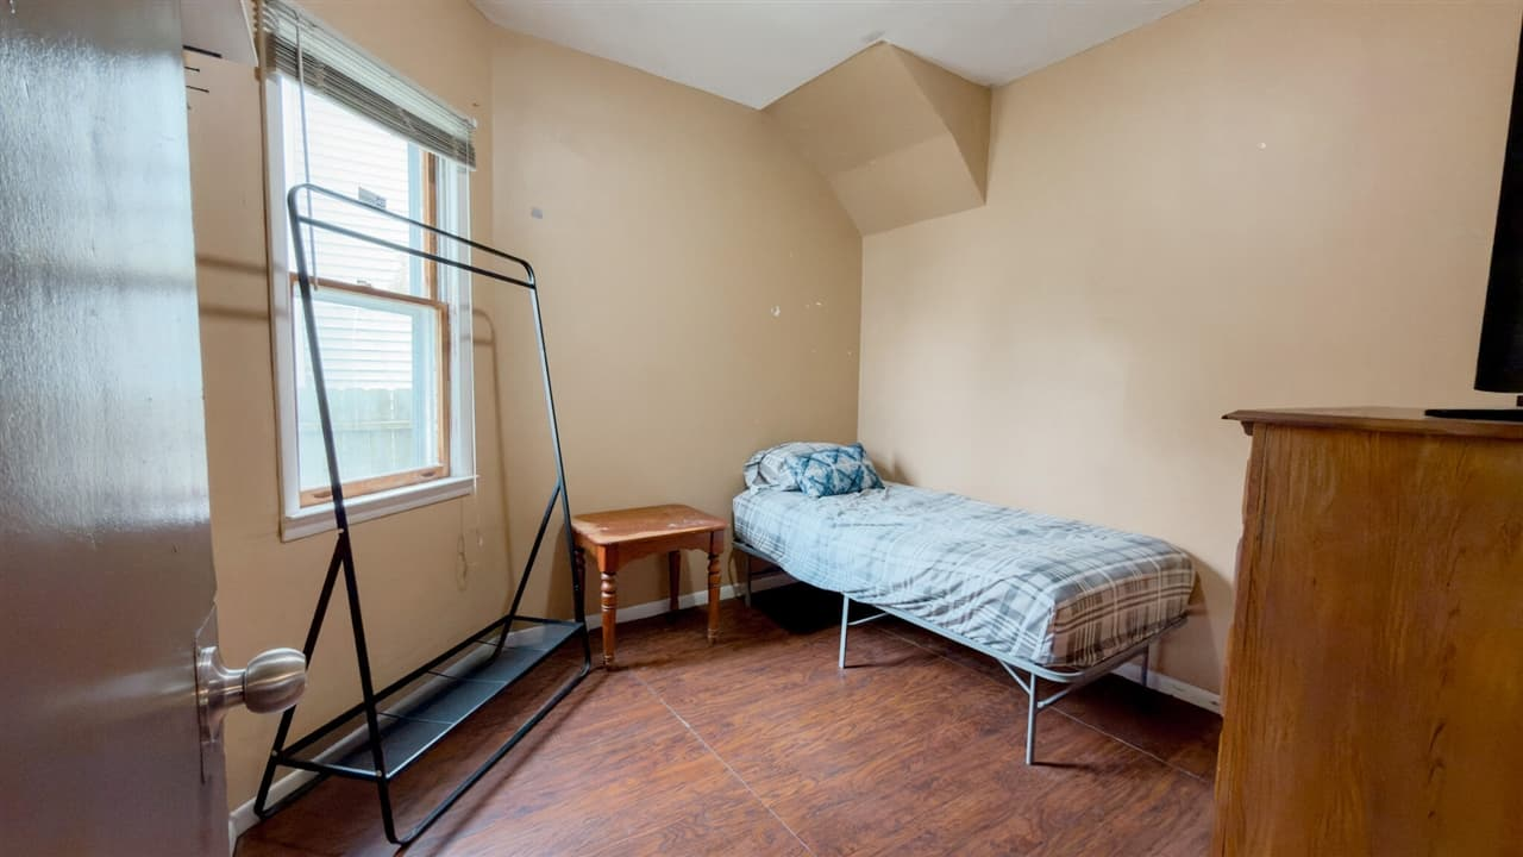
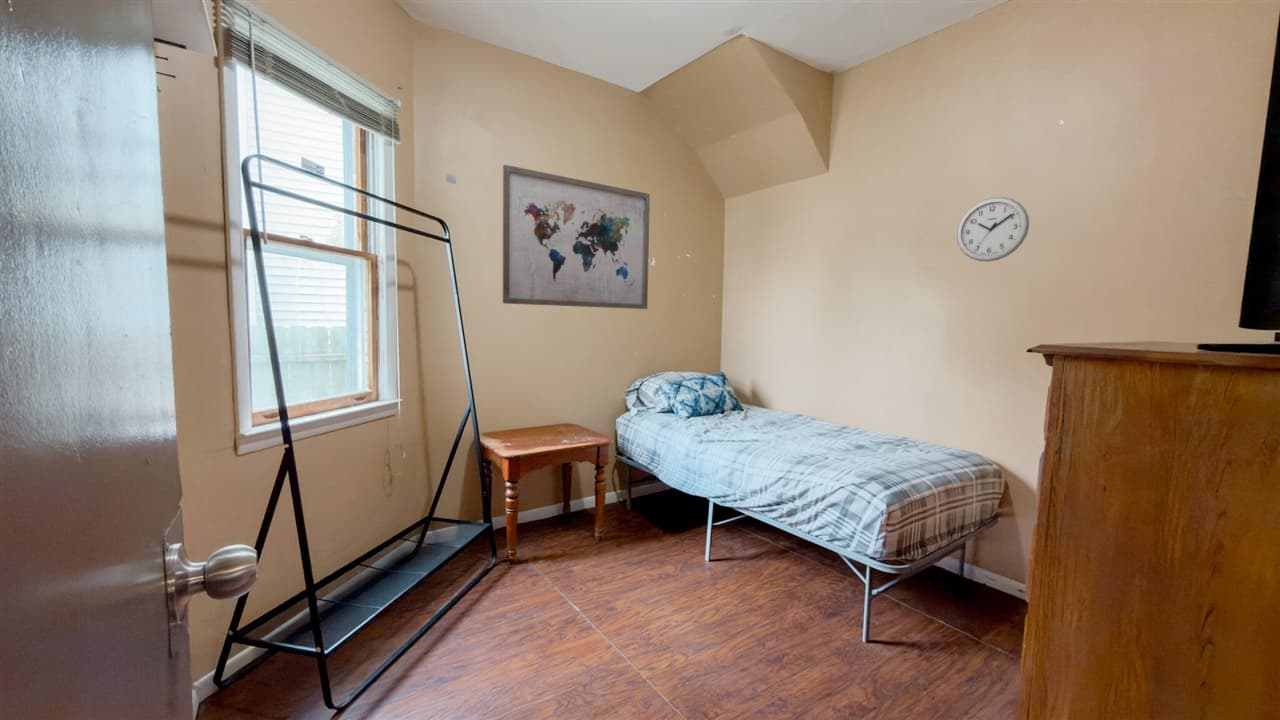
+ wall art [502,163,651,310]
+ wall clock [956,196,1030,263]
